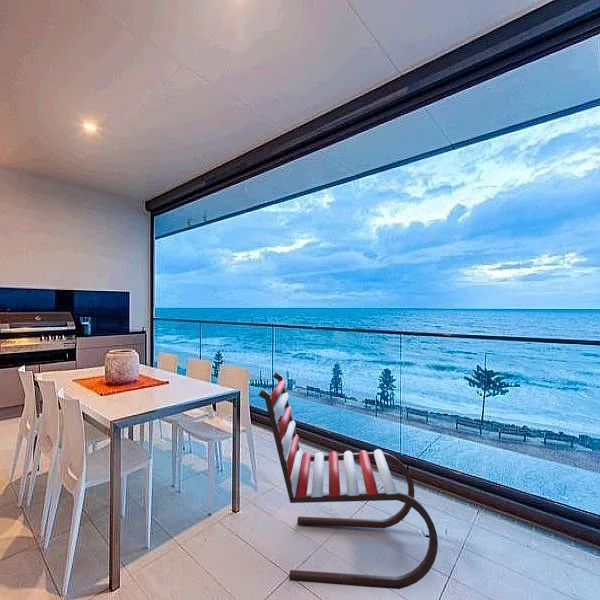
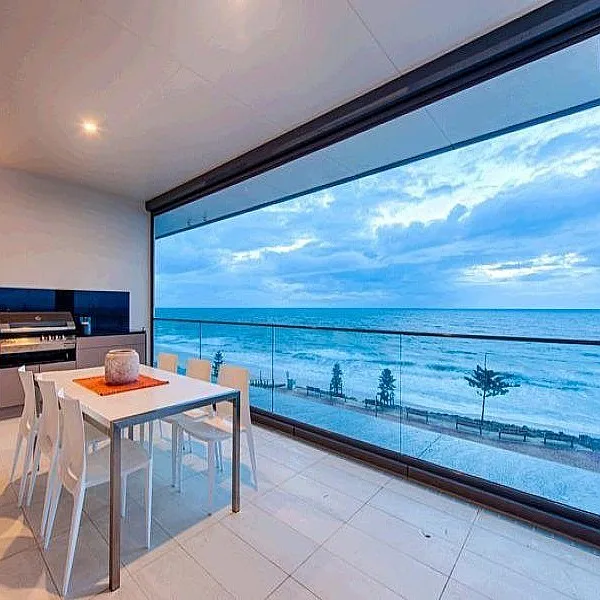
- lounge chair [257,371,439,590]
